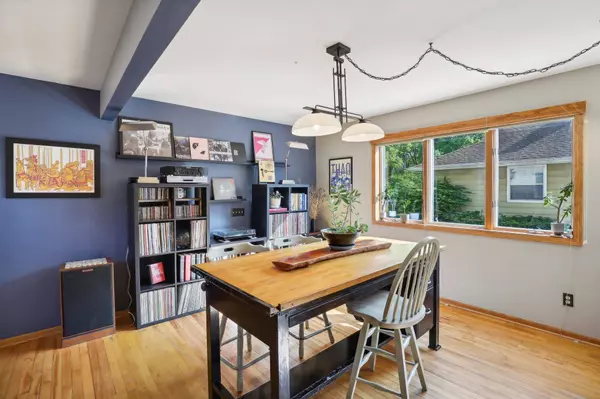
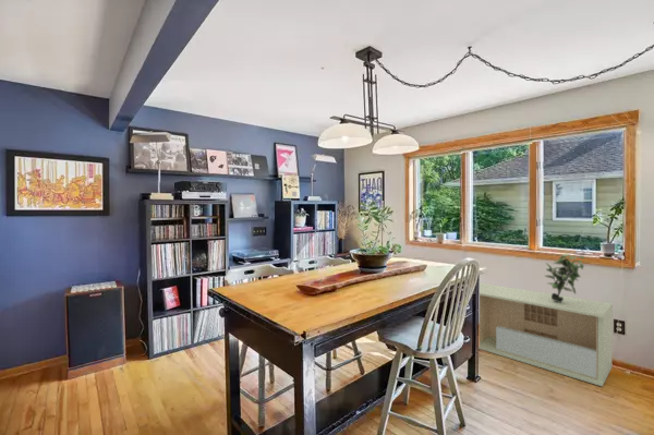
+ storage bench [477,281,614,388]
+ potted plant [544,252,585,302]
